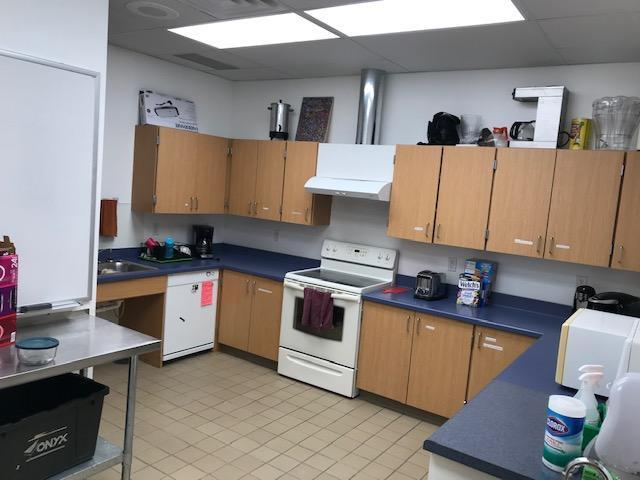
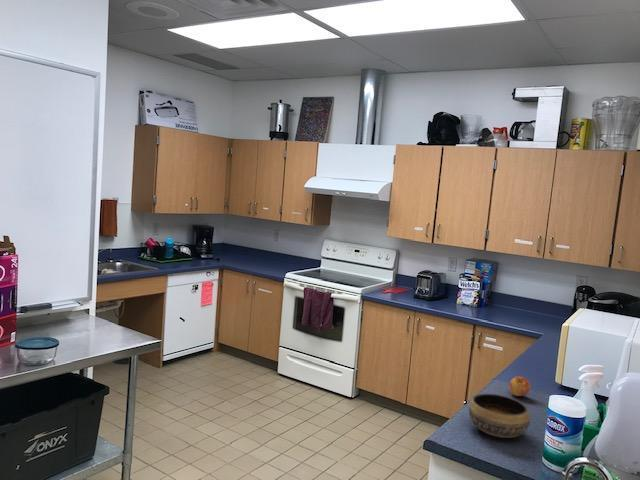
+ bowl [468,393,531,439]
+ apple [508,376,532,397]
